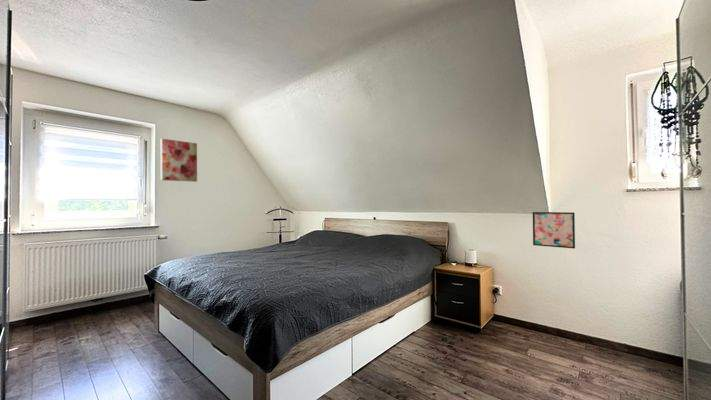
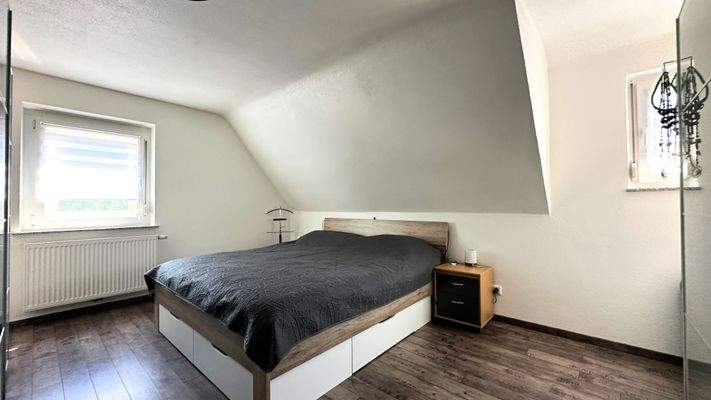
- wall art [160,138,198,183]
- wall art [532,211,576,250]
